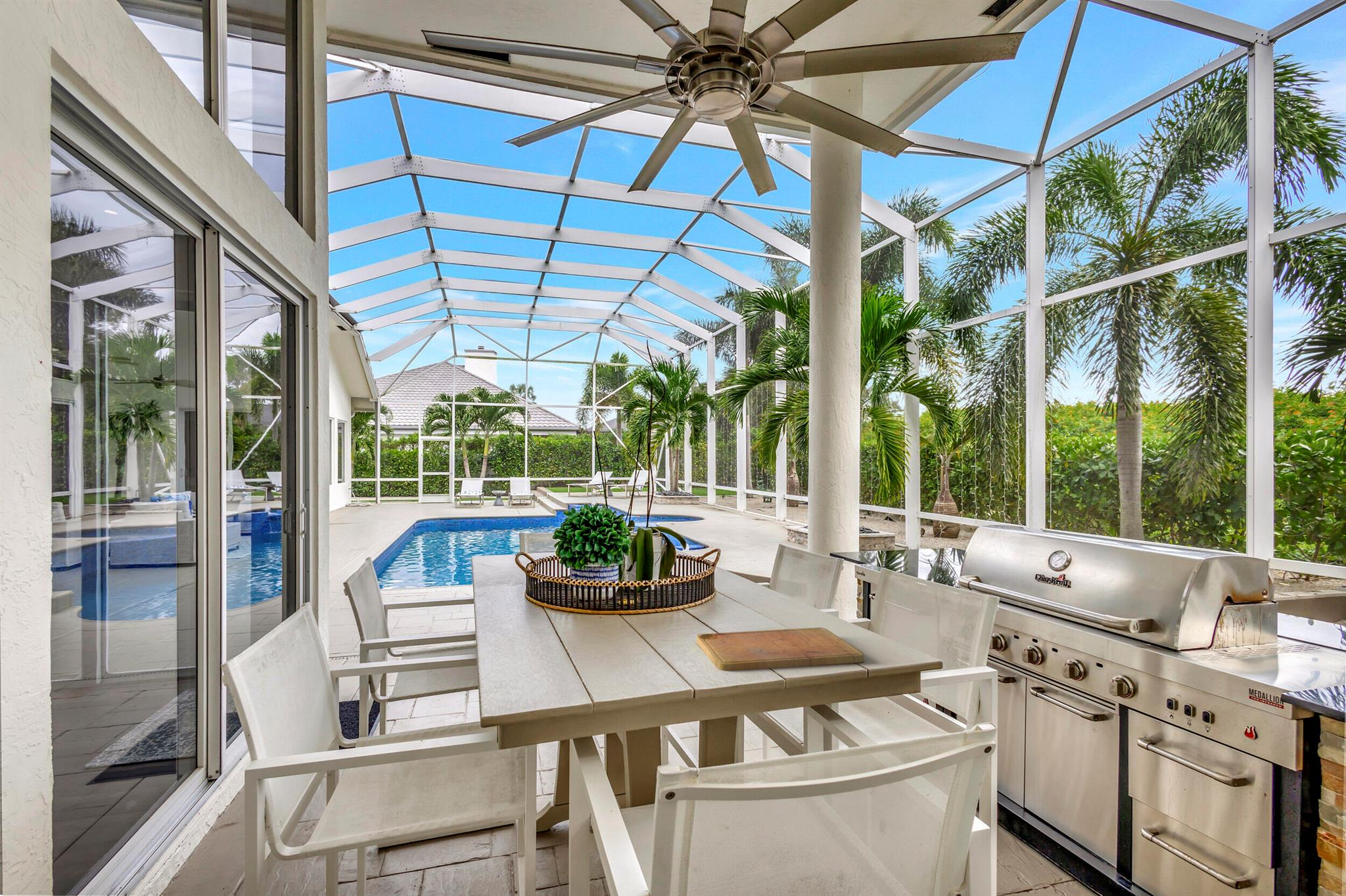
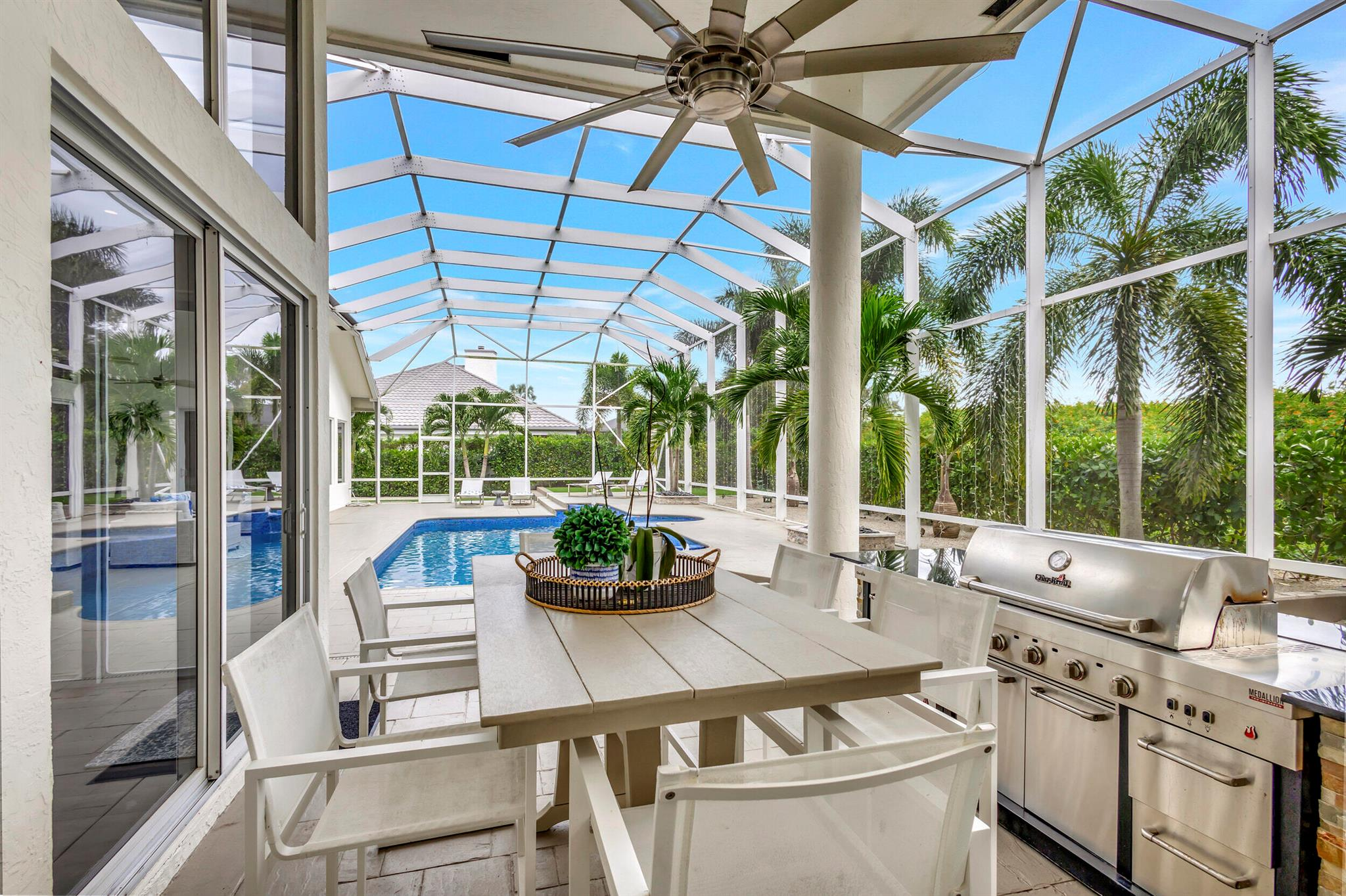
- cutting board [696,627,865,671]
